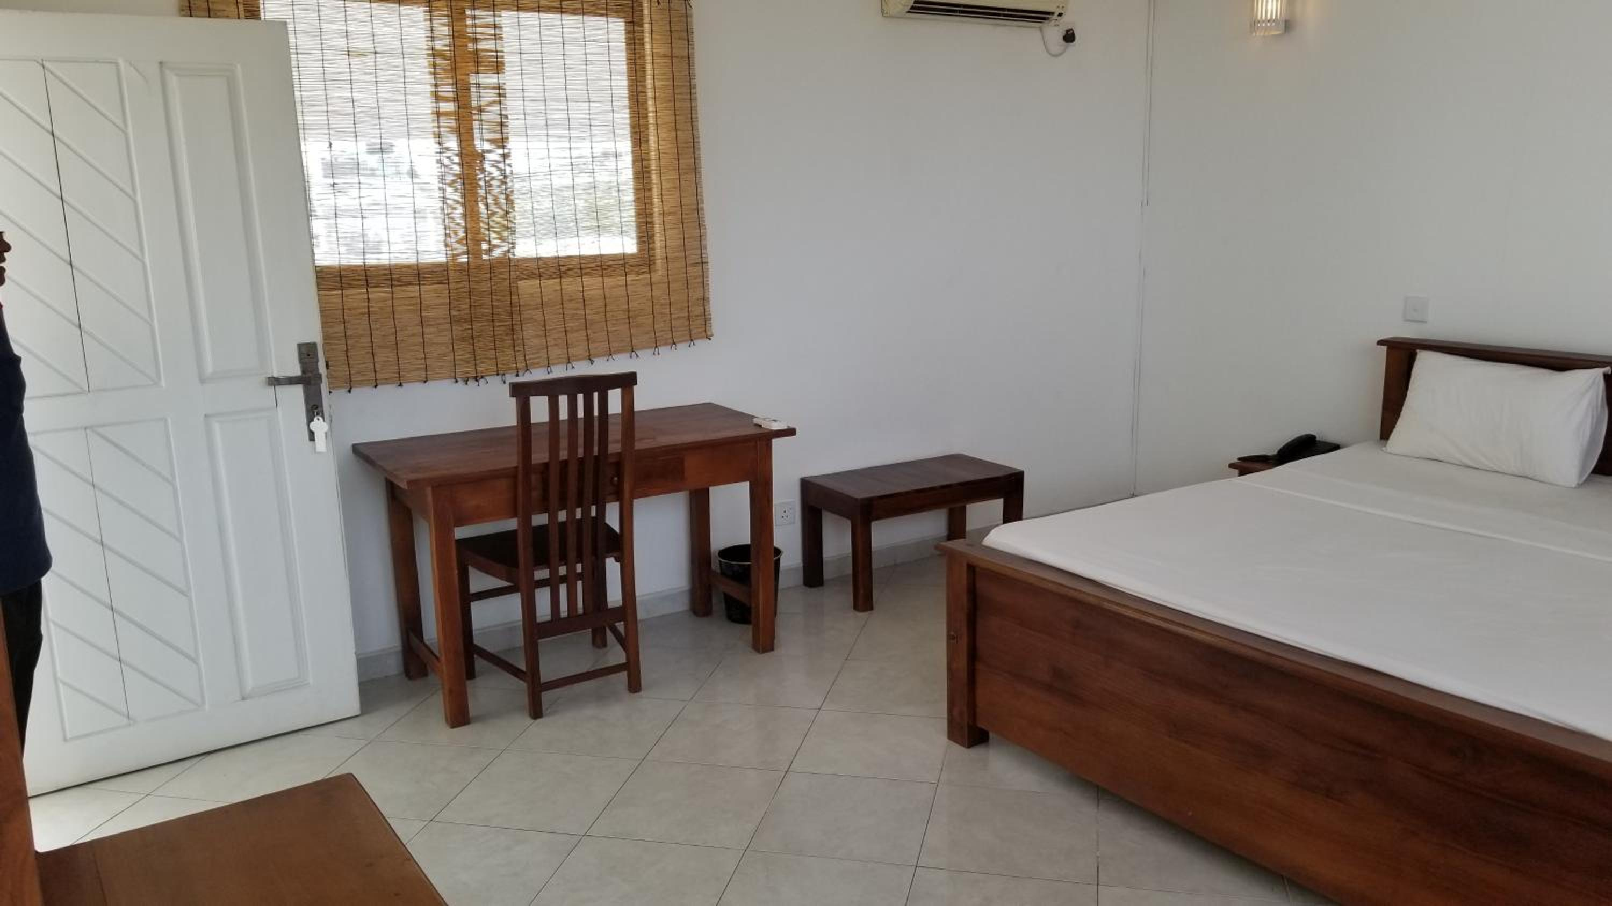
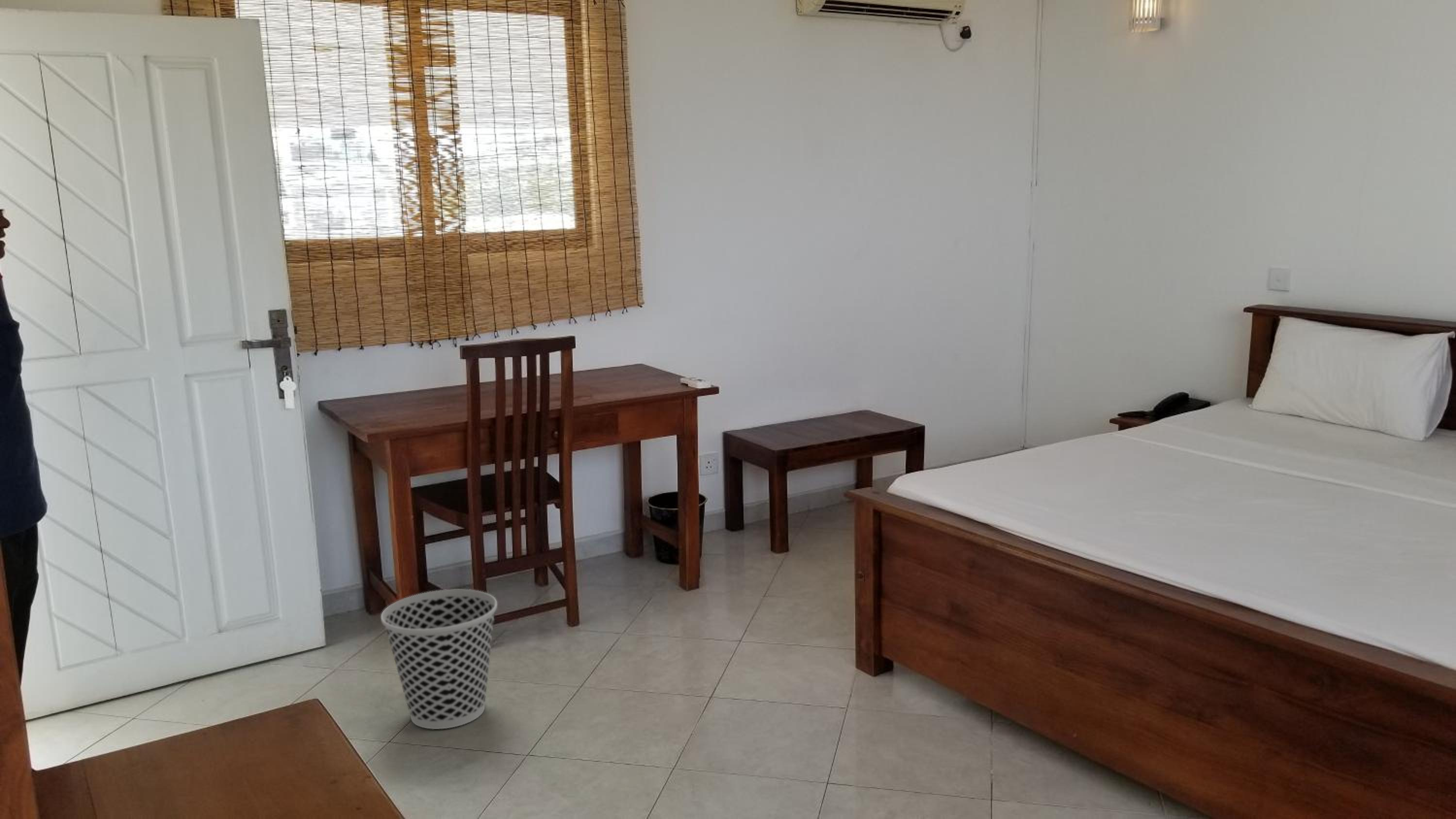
+ wastebasket [381,589,498,730]
